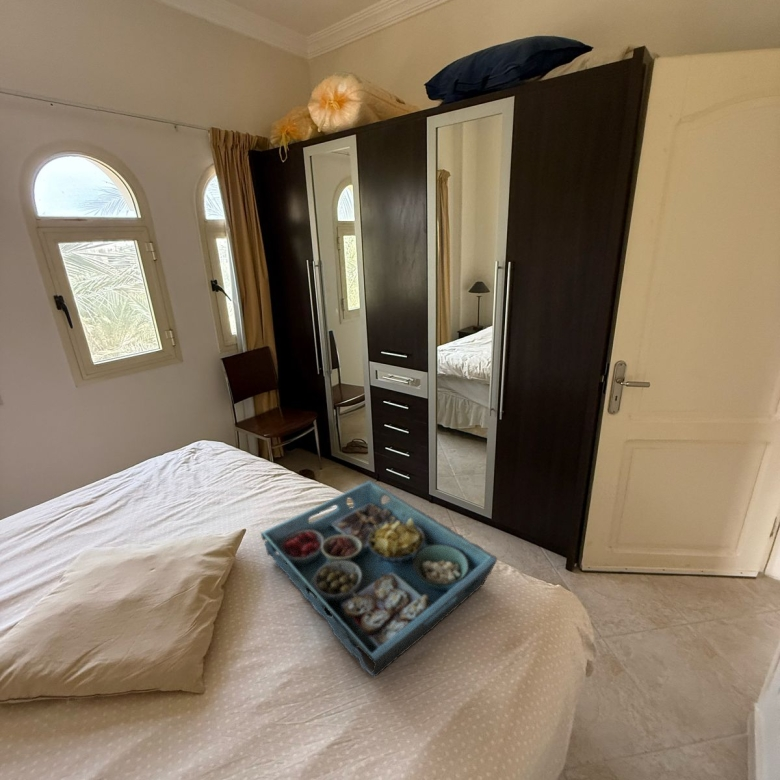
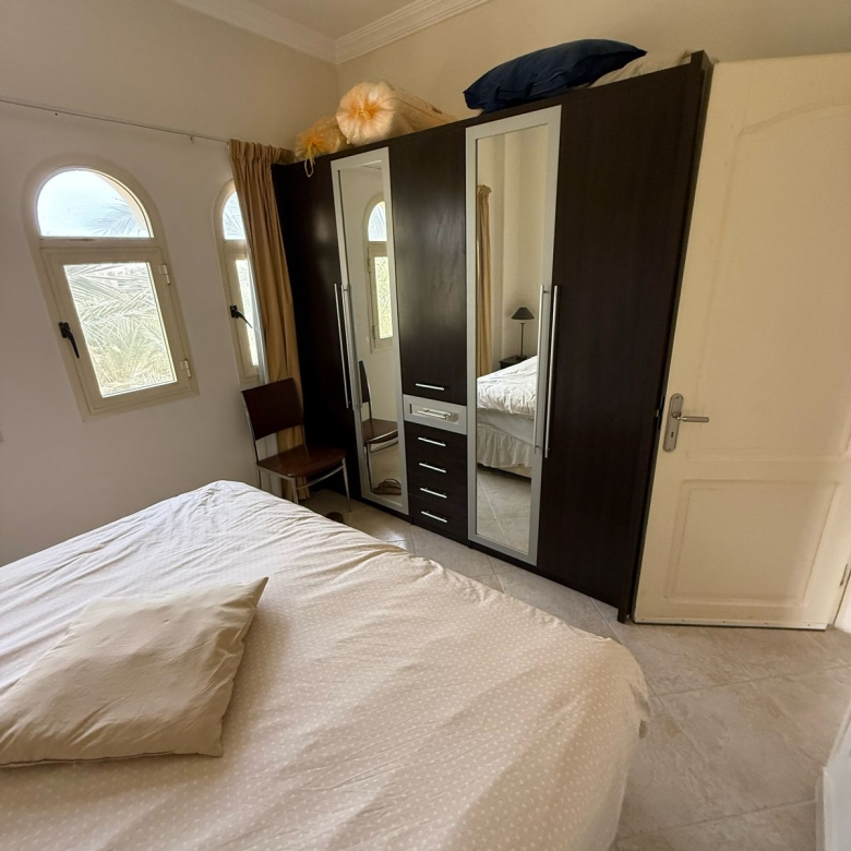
- serving tray [260,480,498,678]
